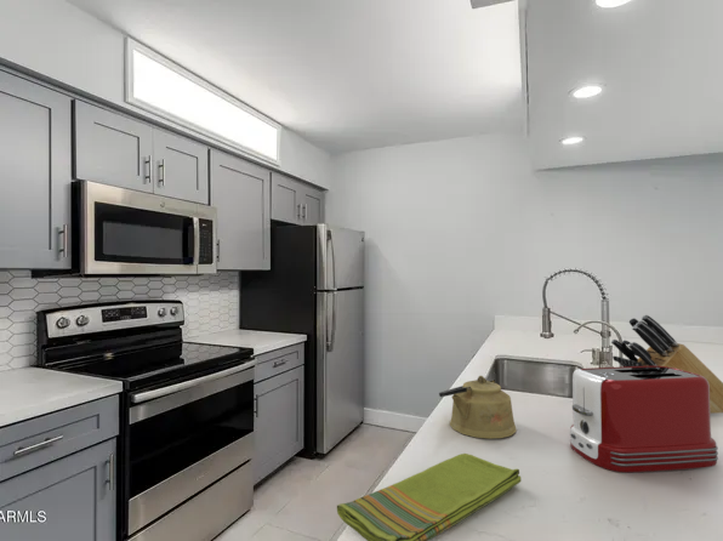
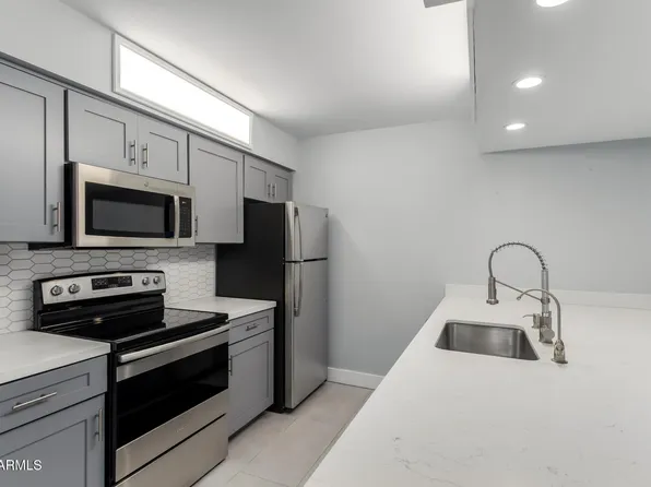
- kettle [438,375,518,440]
- knife block [610,314,723,415]
- toaster [569,366,719,473]
- dish towel [336,452,522,541]
